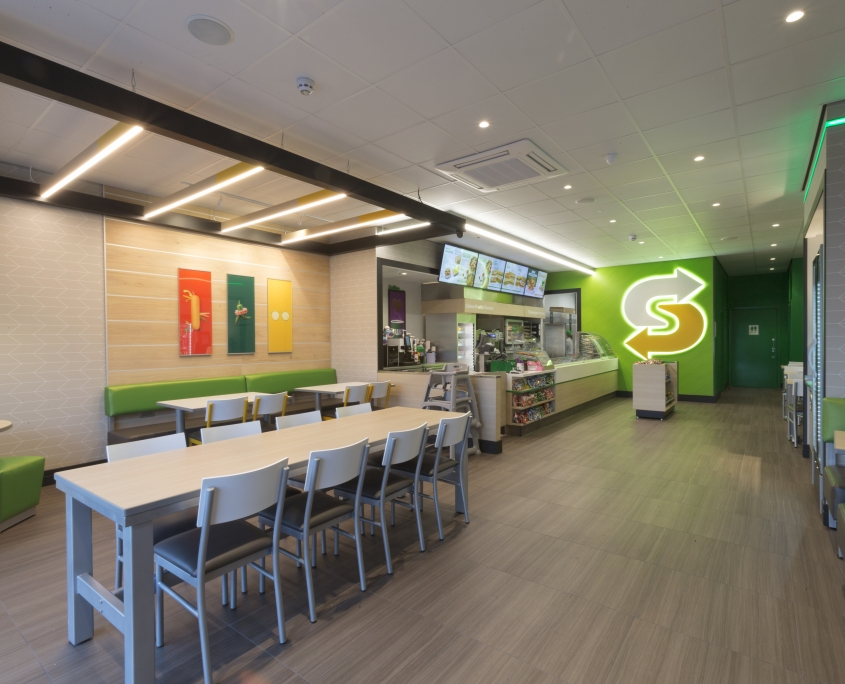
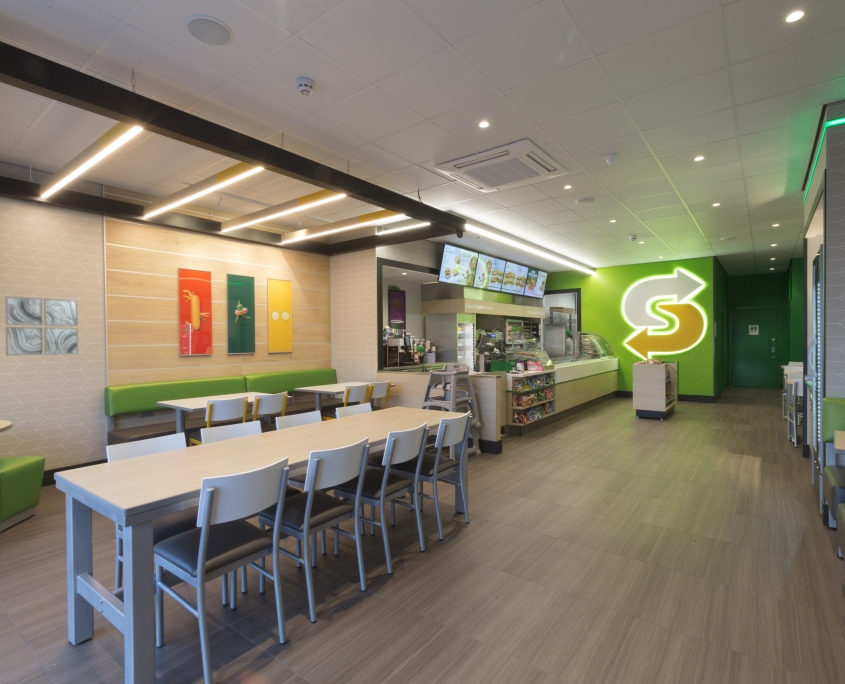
+ wall art [4,295,79,357]
